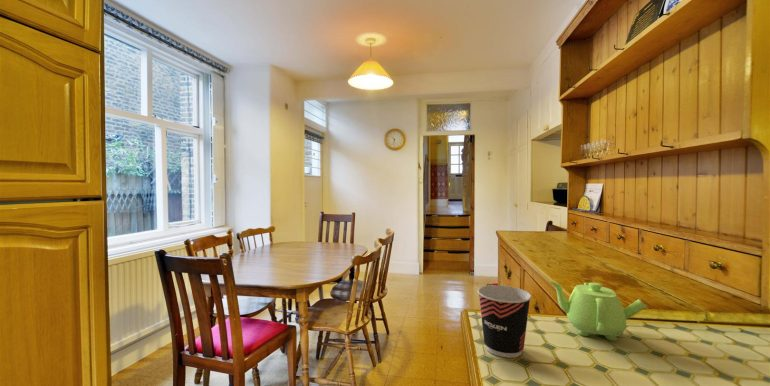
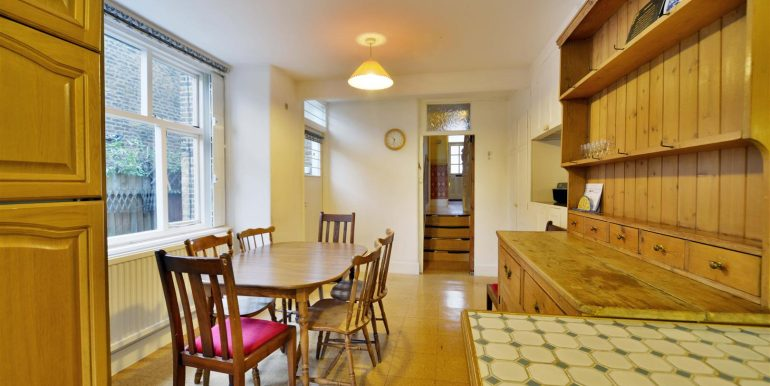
- teapot [548,280,648,342]
- cup [477,284,532,359]
